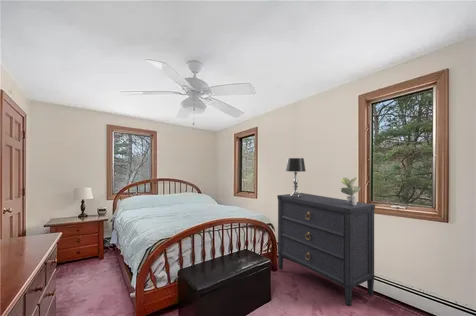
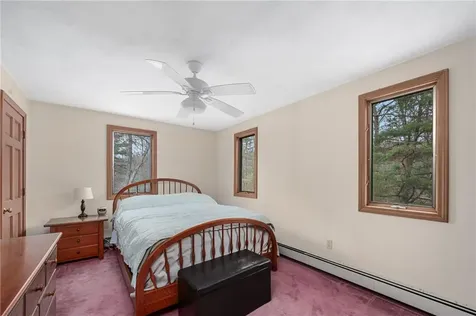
- table lamp [285,157,306,197]
- potted plant [340,176,361,206]
- dresser [276,192,376,307]
